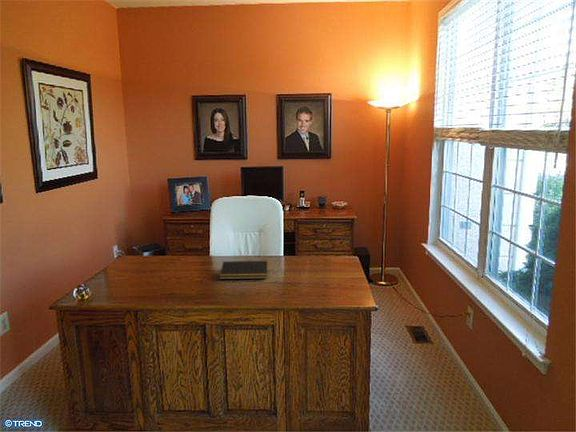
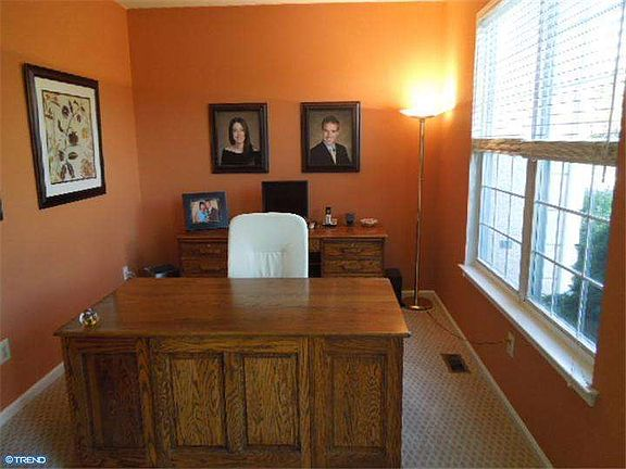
- notepad [219,260,268,280]
